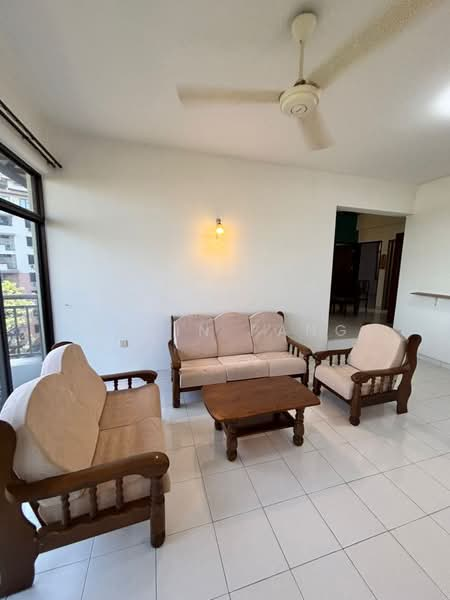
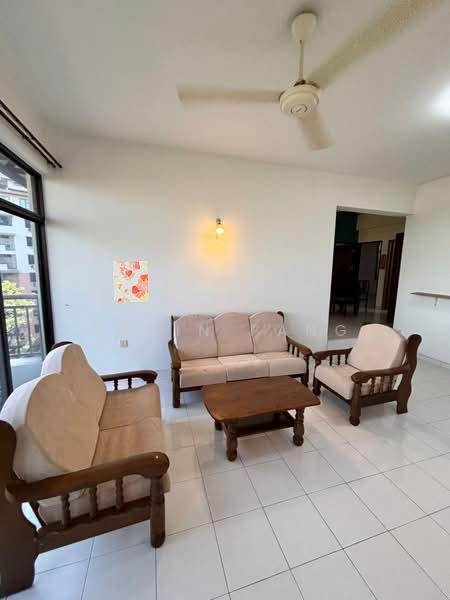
+ wall art [112,260,149,303]
